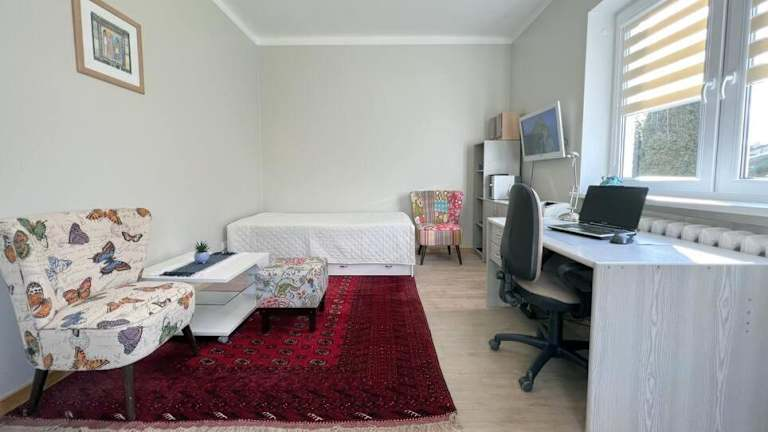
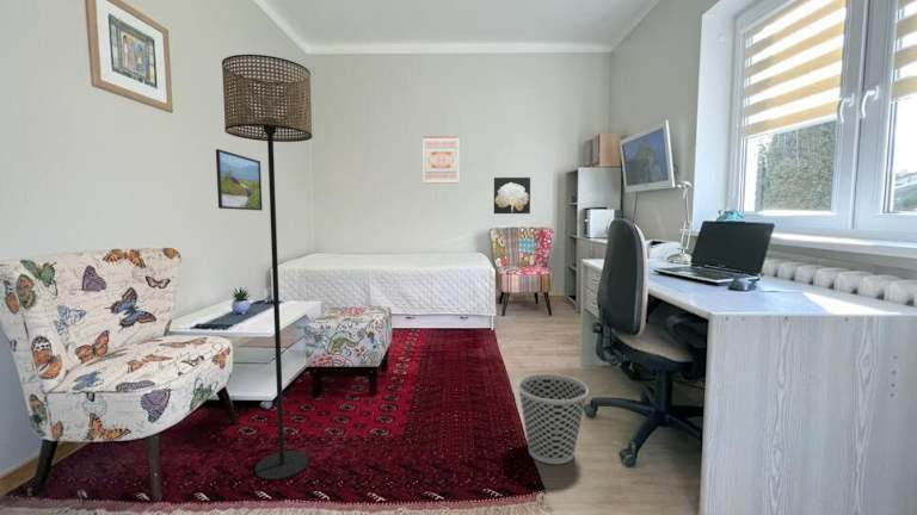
+ floor lamp [221,54,313,482]
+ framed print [215,148,264,211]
+ wall art [493,176,531,215]
+ wastebasket [516,373,590,465]
+ wall art [421,135,460,185]
